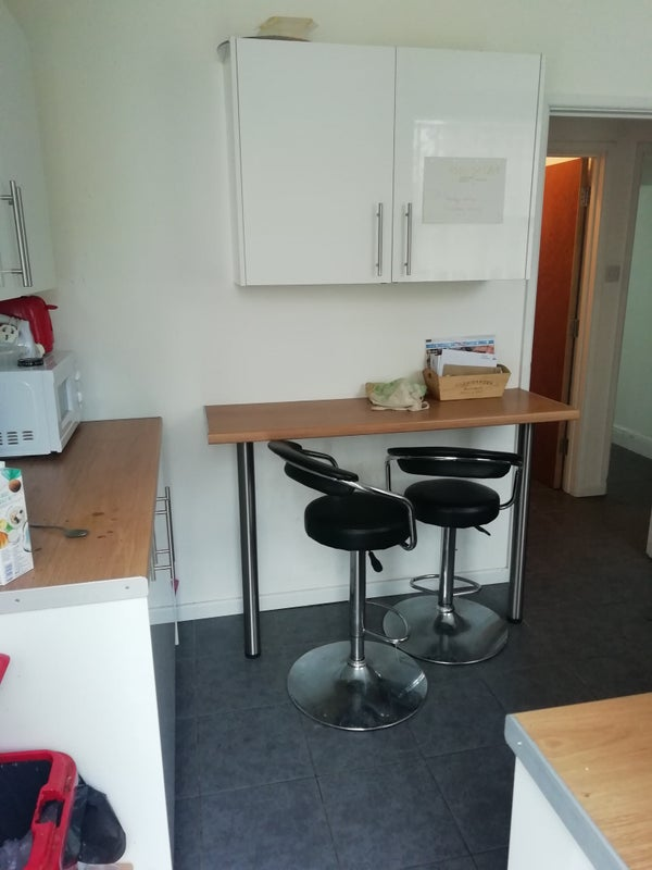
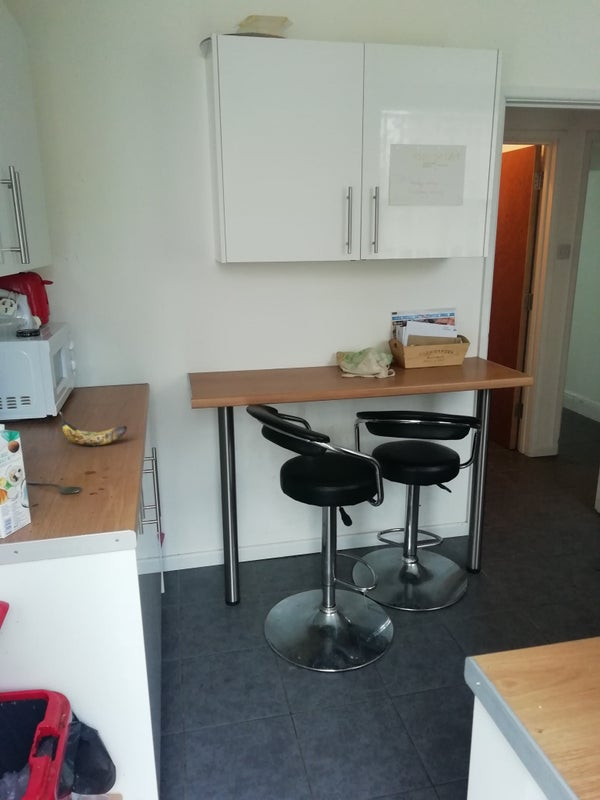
+ banana [58,411,128,447]
